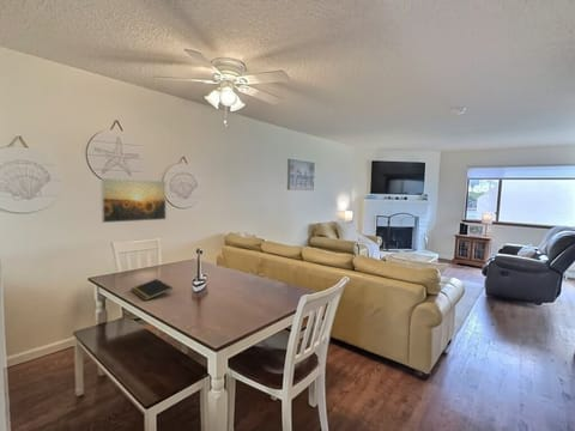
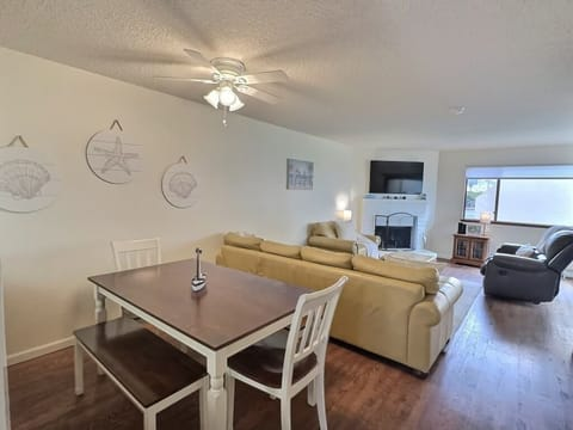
- notepad [129,278,174,302]
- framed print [99,177,168,224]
